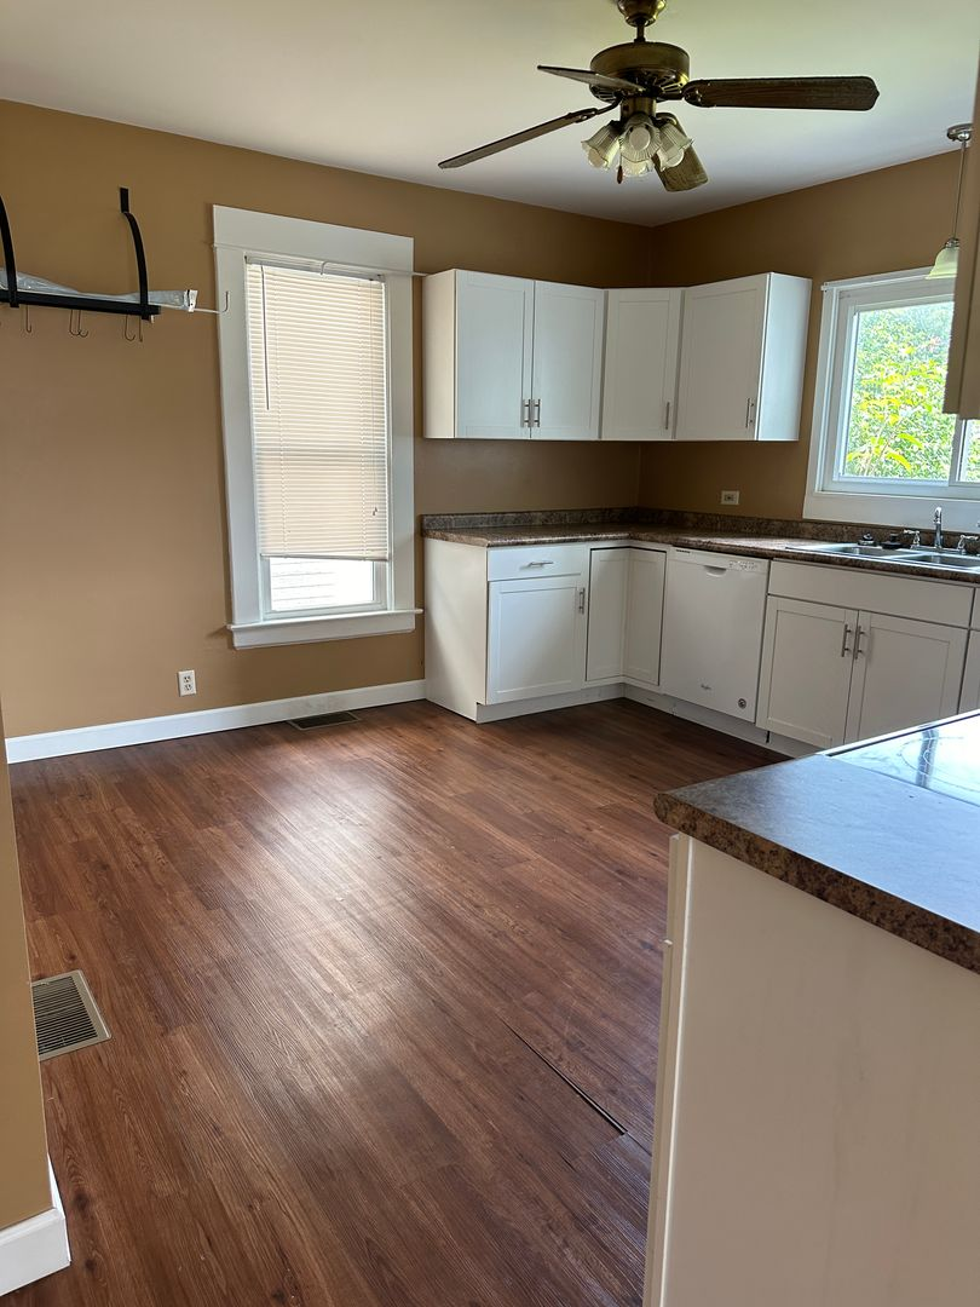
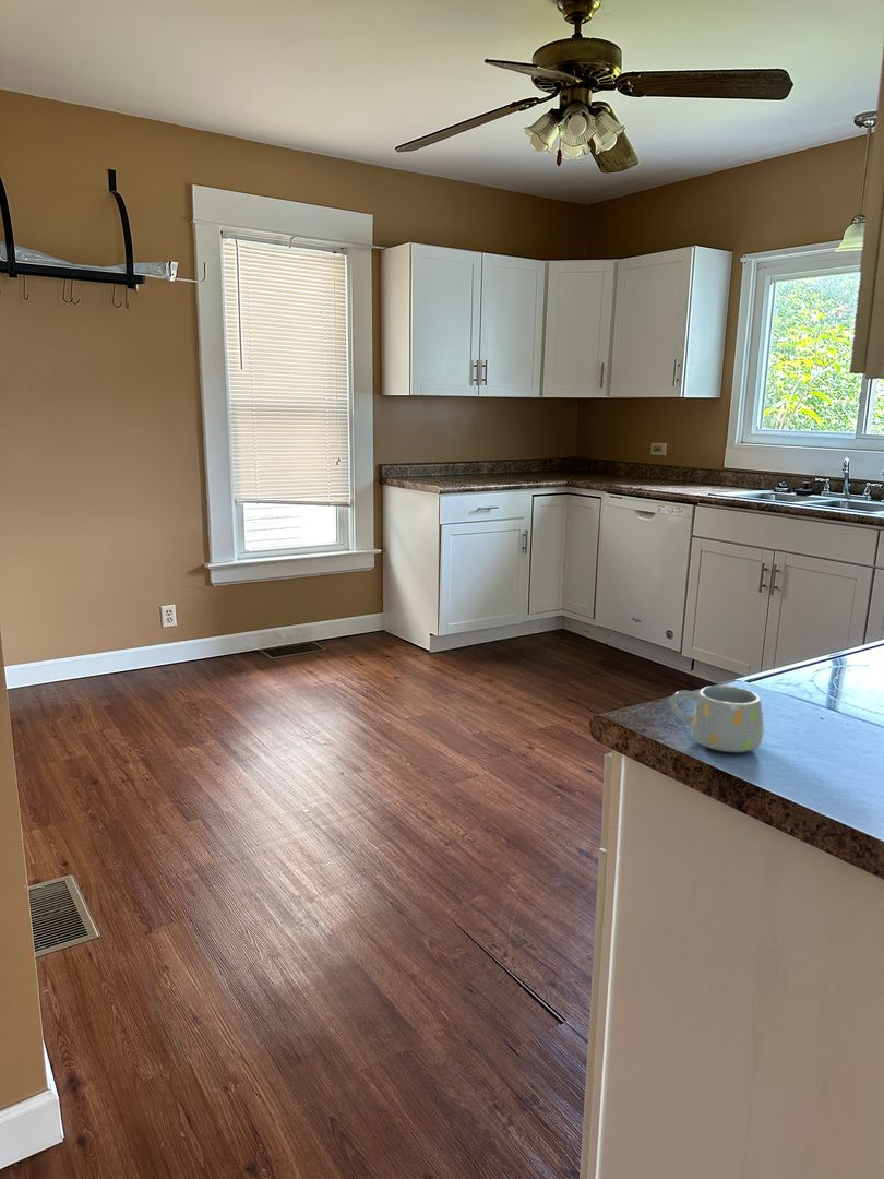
+ mug [669,684,765,753]
